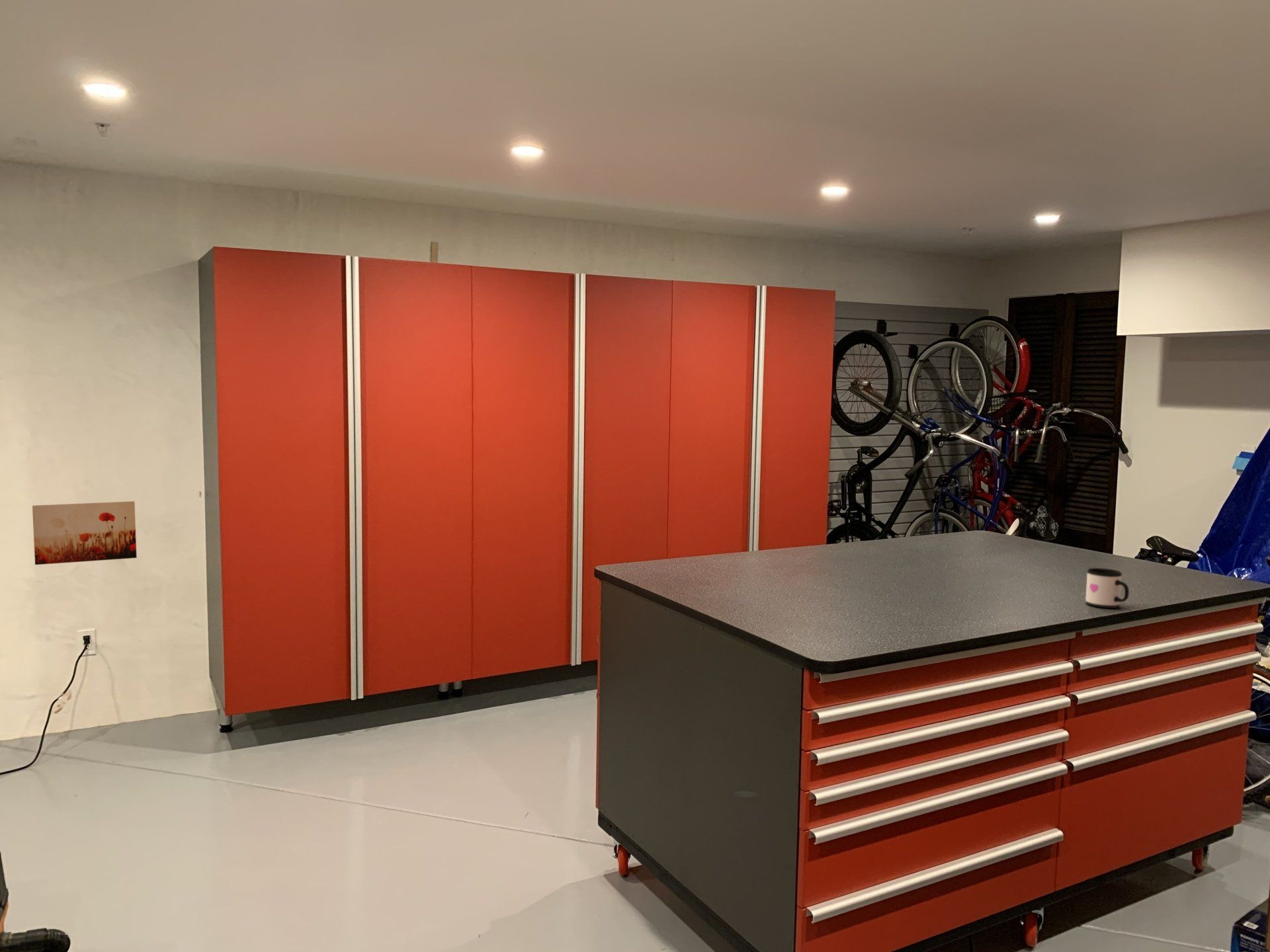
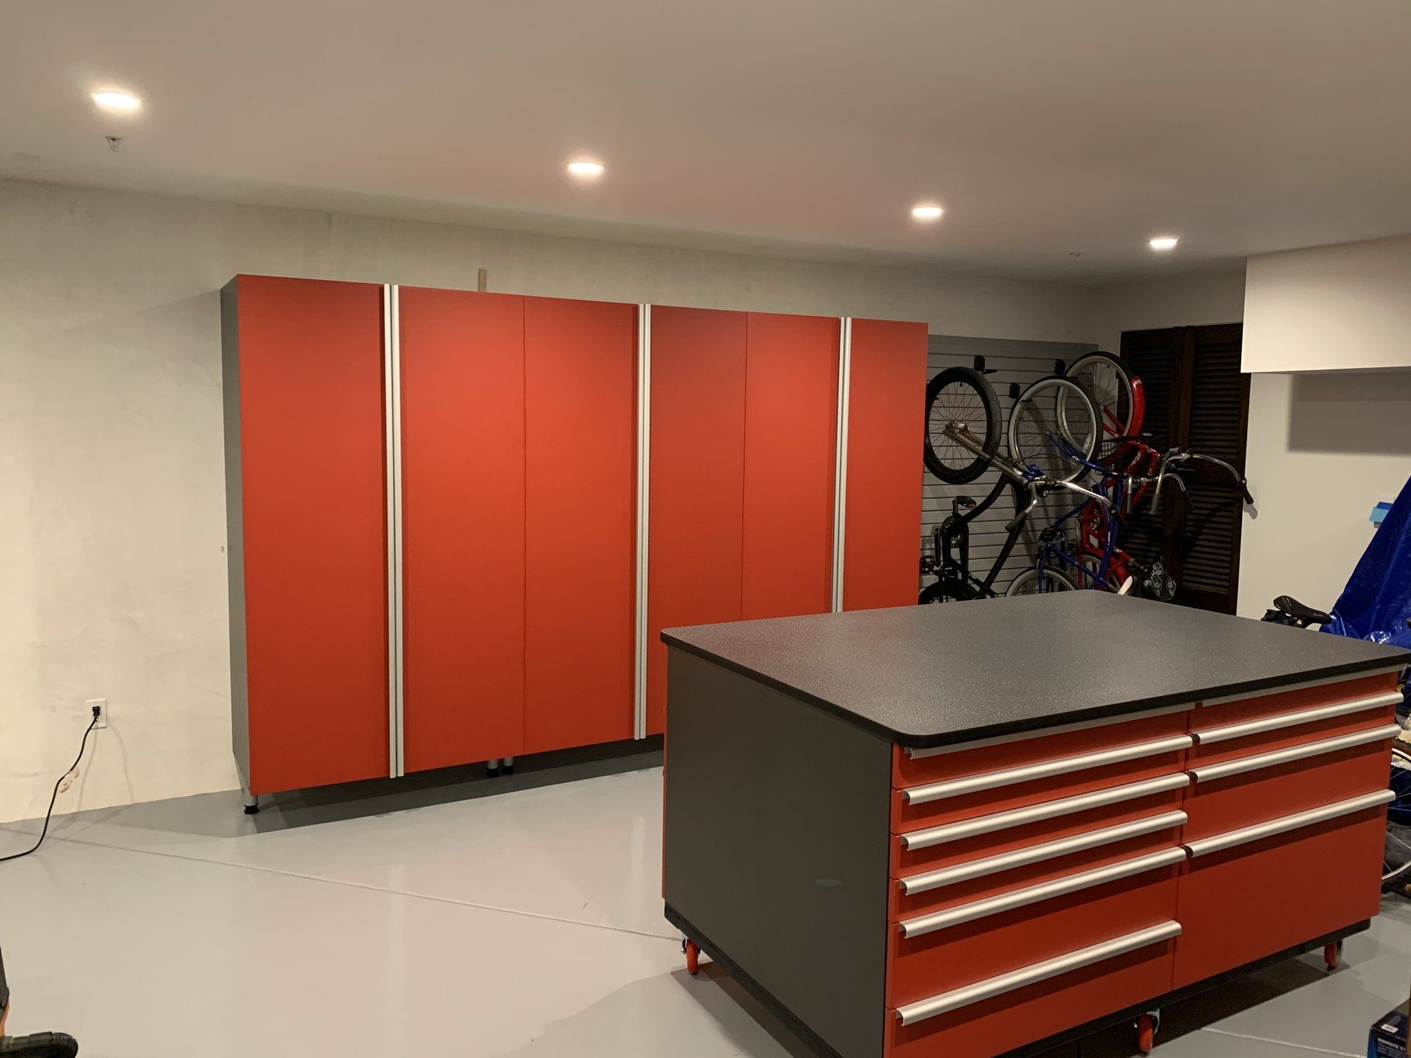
- mug [1085,567,1130,609]
- wall art [32,500,138,565]
